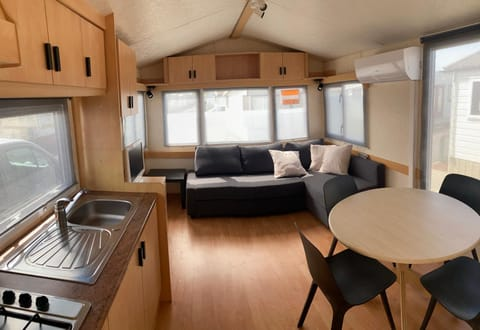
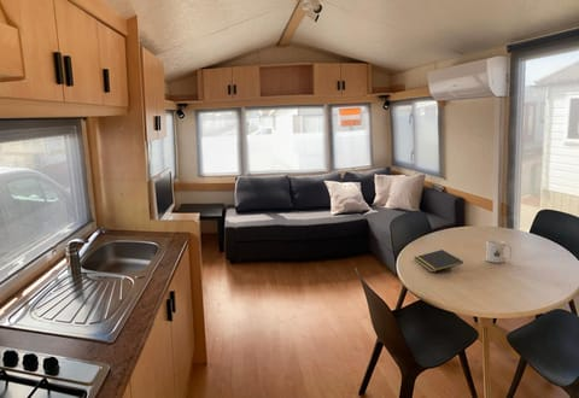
+ notepad [413,248,464,273]
+ mug [485,239,513,264]
